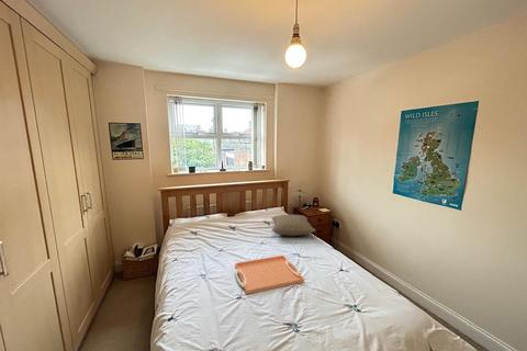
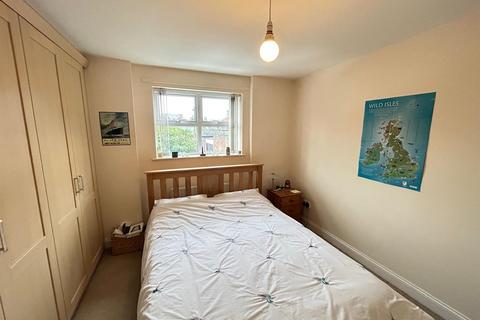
- serving tray [234,254,305,295]
- pillow [271,214,317,237]
